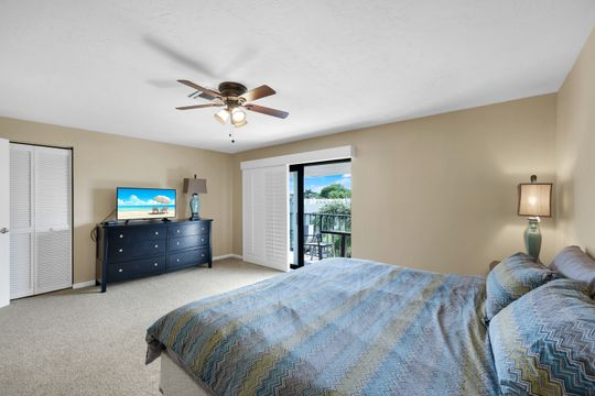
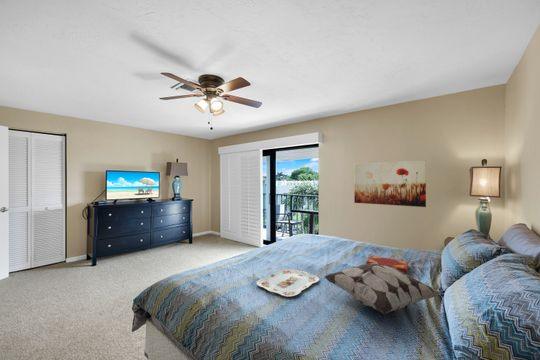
+ serving tray [256,268,320,298]
+ decorative pillow [324,263,445,316]
+ wall art [353,159,427,208]
+ hardback book [365,254,410,275]
